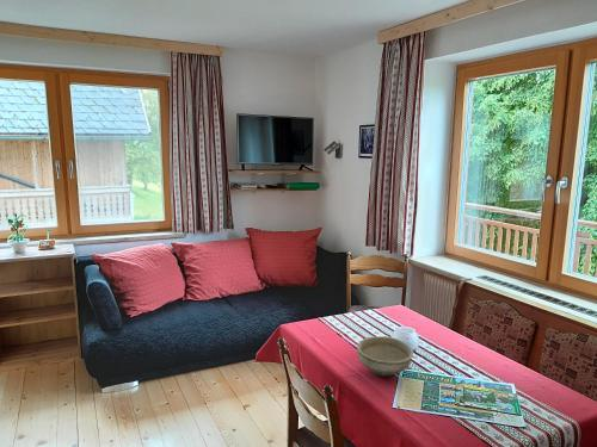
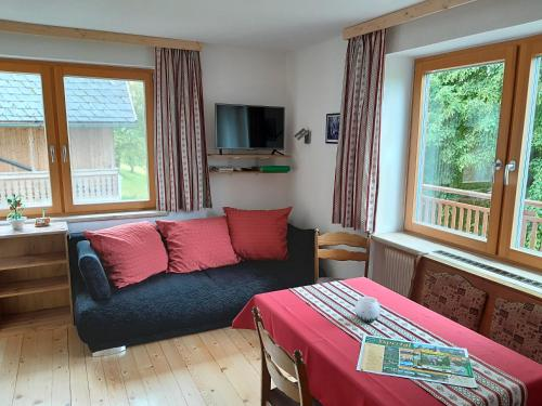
- bowl [356,335,414,377]
